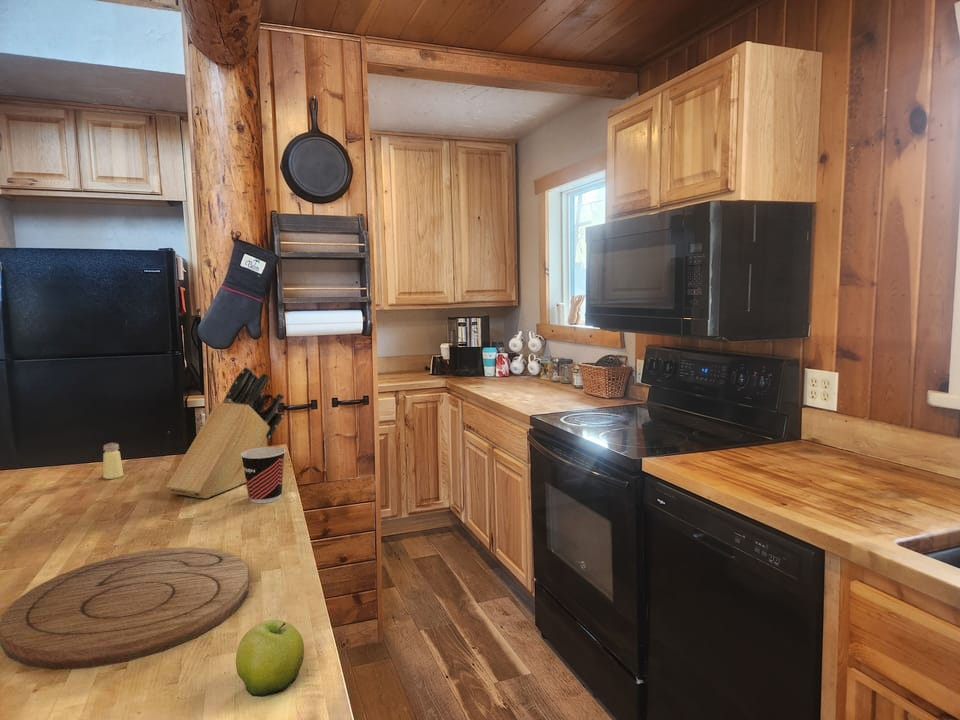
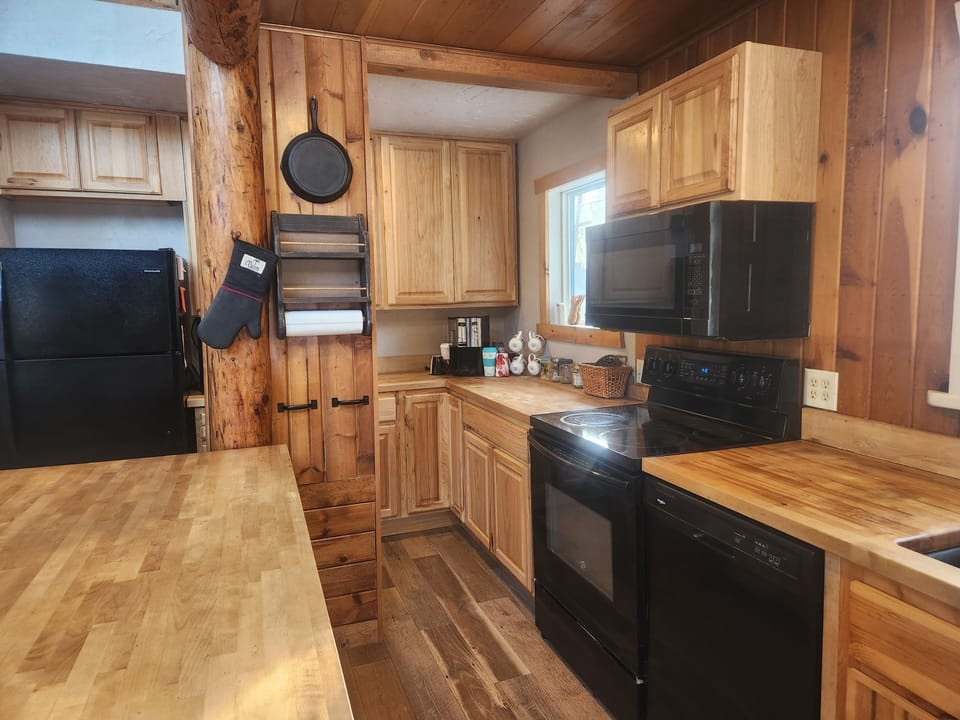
- fruit [235,619,305,698]
- knife block [165,366,285,500]
- cup [240,446,286,504]
- cutting board [0,546,250,671]
- saltshaker [102,442,124,480]
